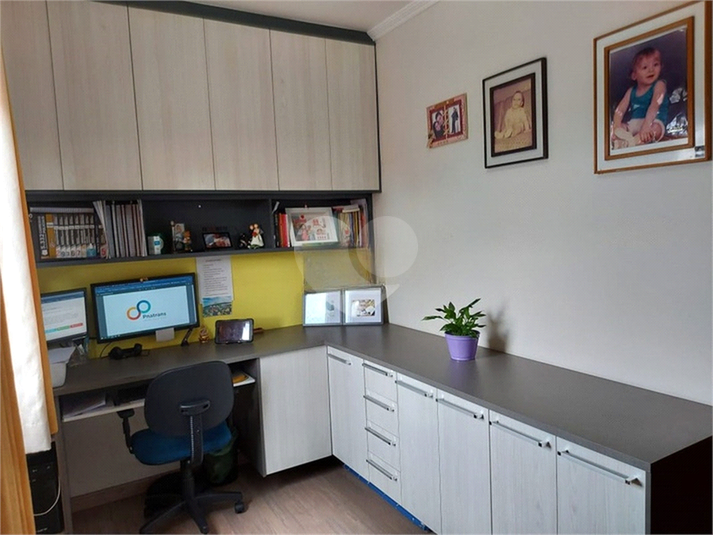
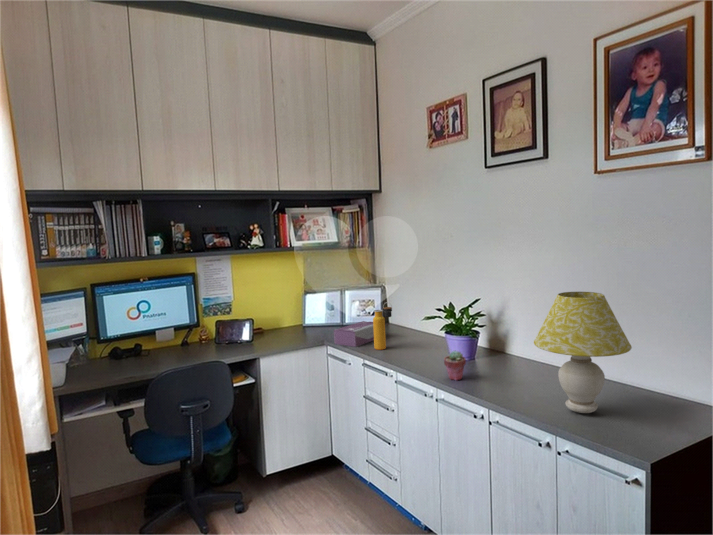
+ table lamp [533,291,633,414]
+ tissue box [333,320,374,348]
+ potted succulent [443,350,467,381]
+ water bottle [372,301,393,351]
